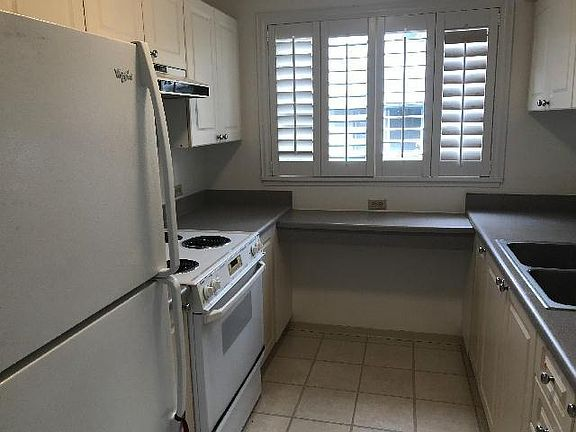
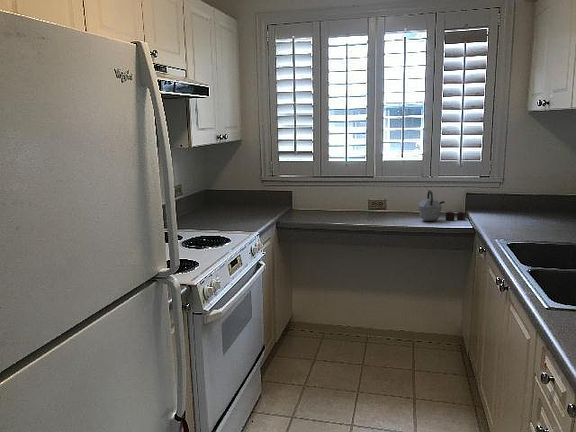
+ kettle [417,189,466,222]
